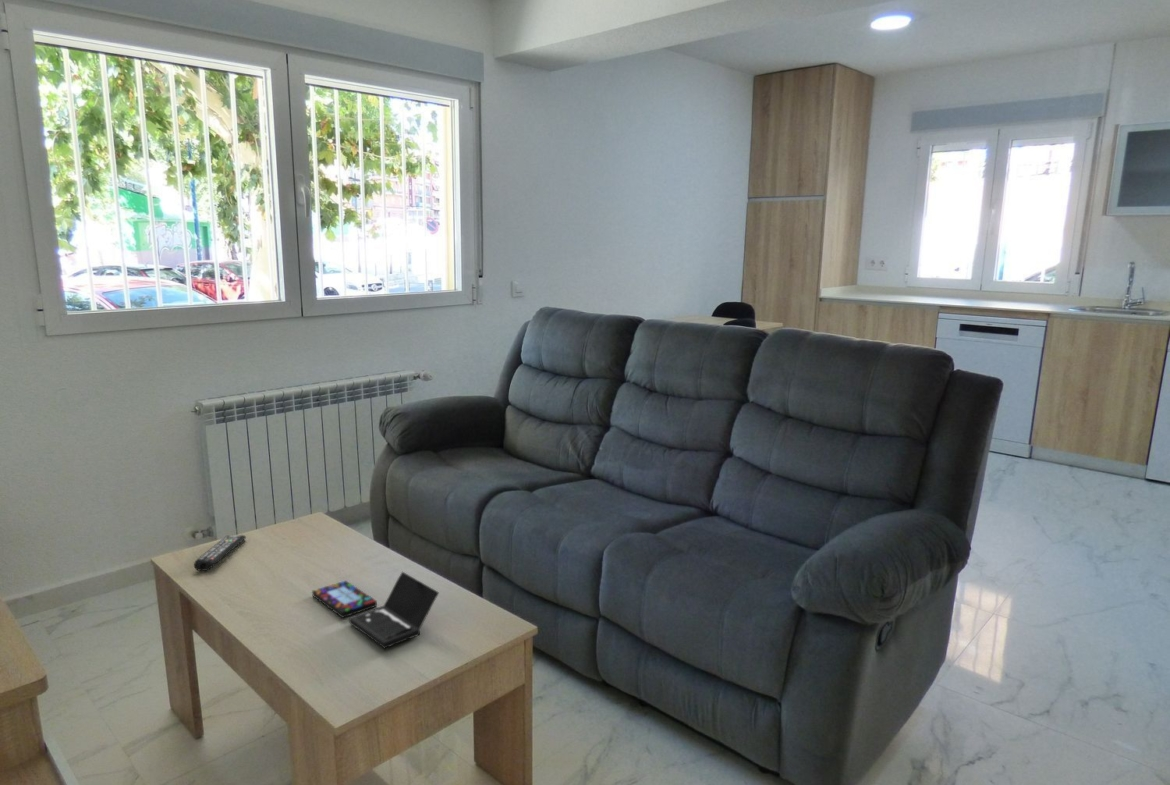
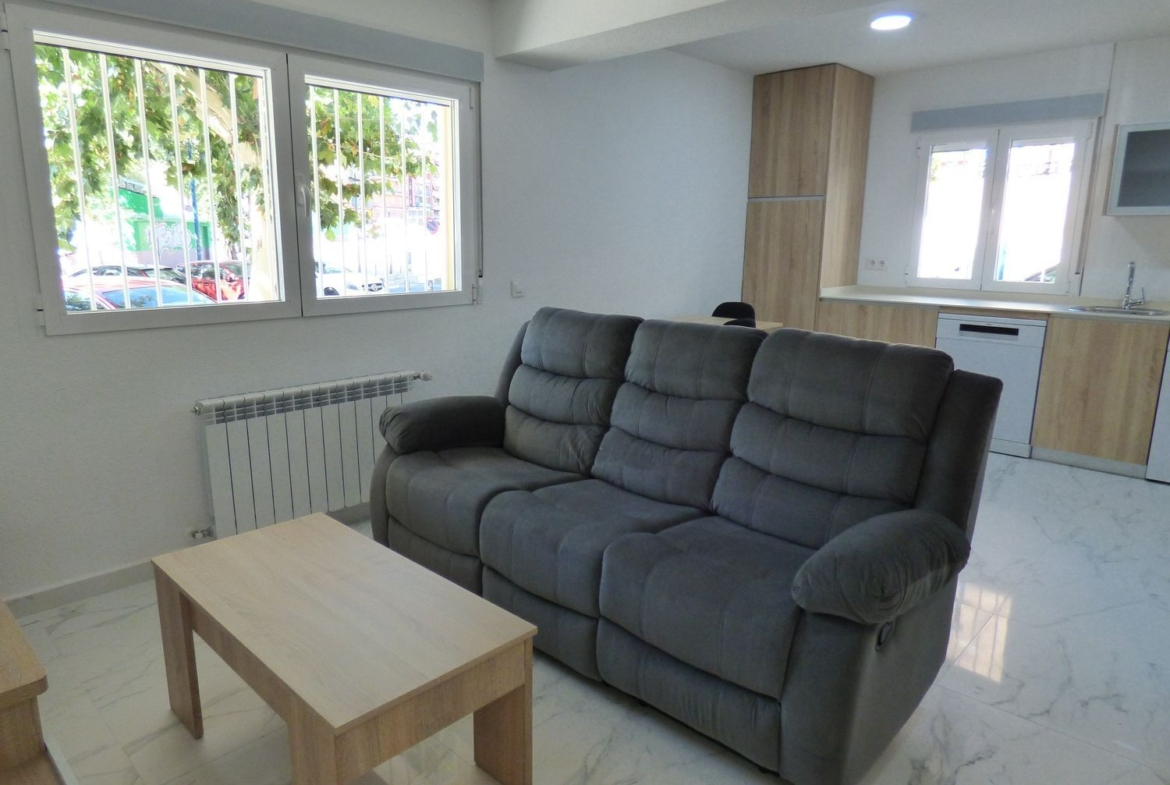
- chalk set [311,571,440,650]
- remote control [193,534,247,572]
